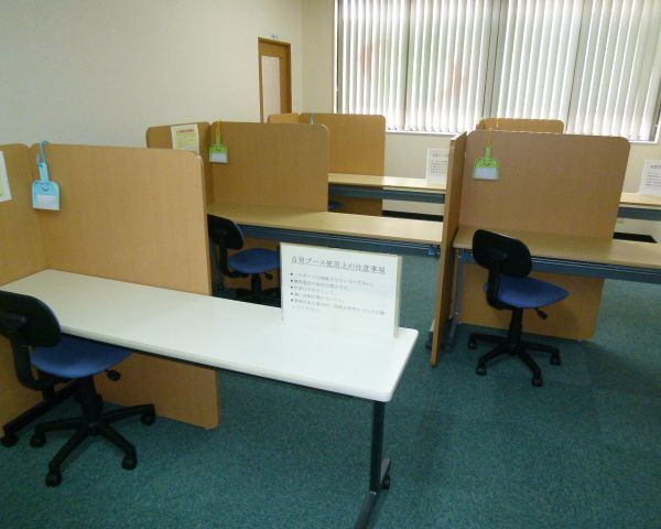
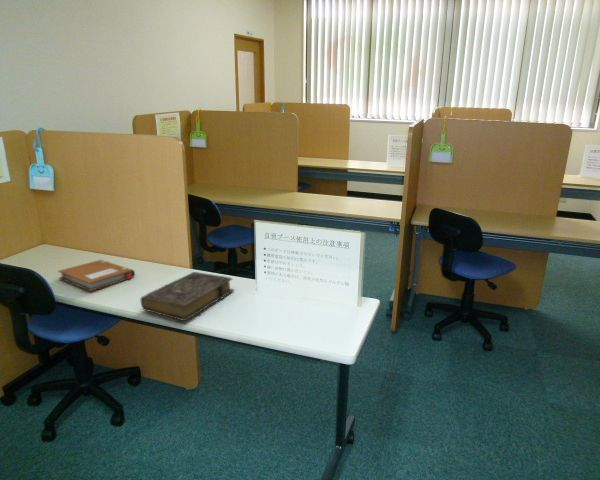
+ book [140,271,235,322]
+ notebook [57,259,136,292]
